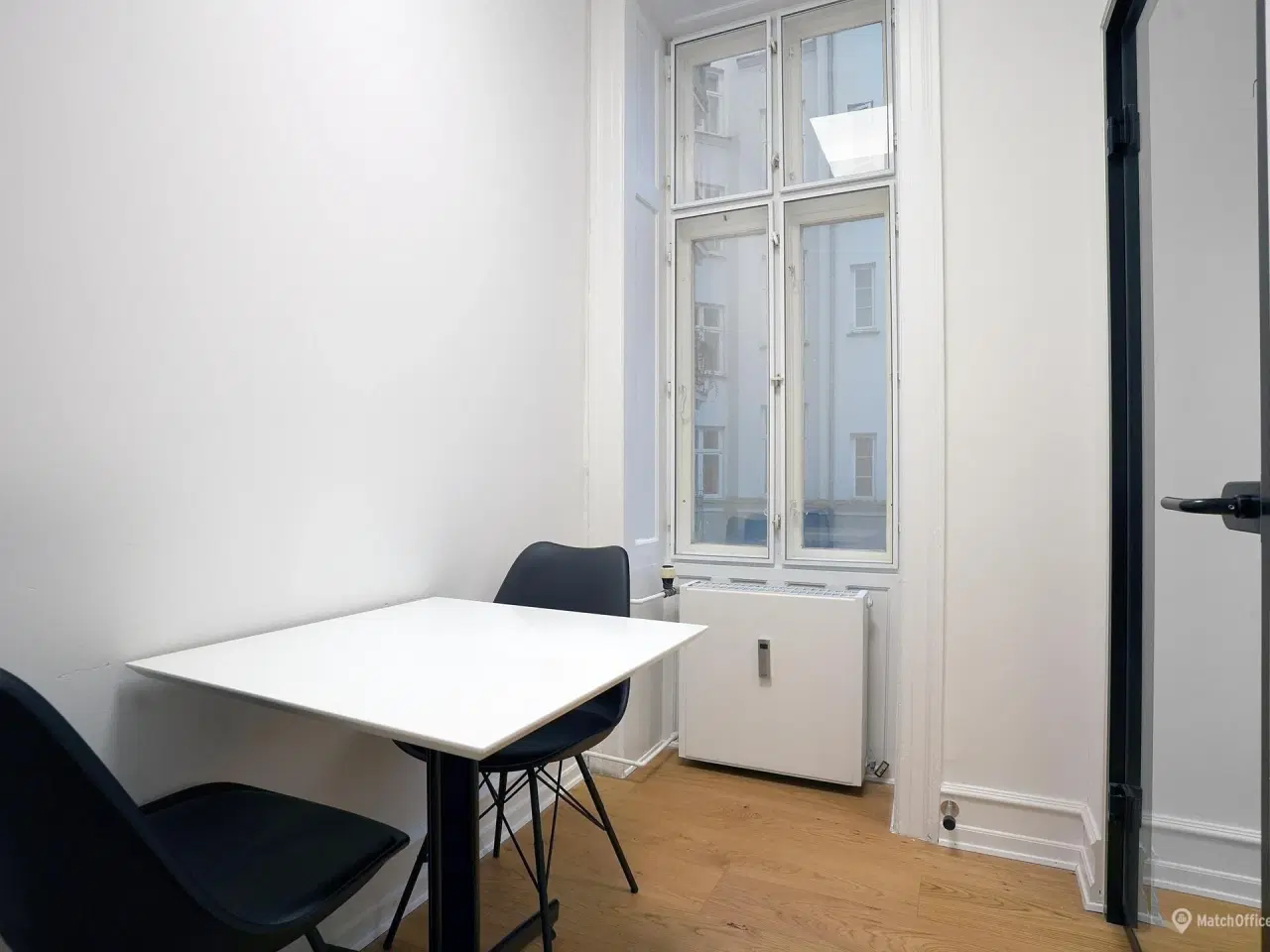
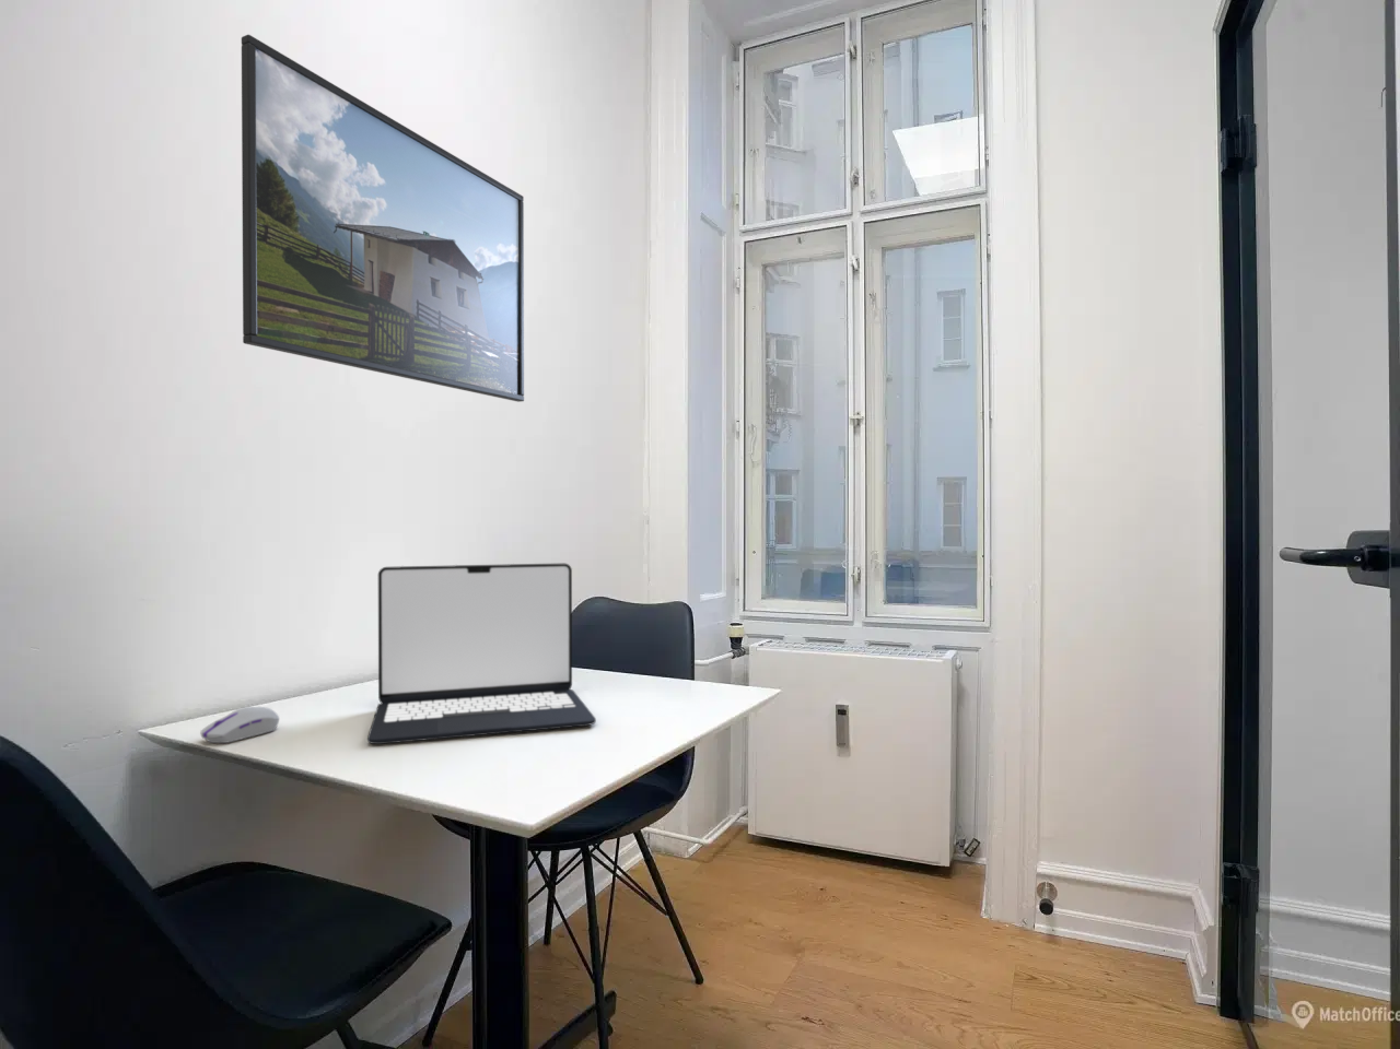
+ laptop [366,563,597,745]
+ computer mouse [201,706,280,744]
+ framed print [240,34,525,403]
